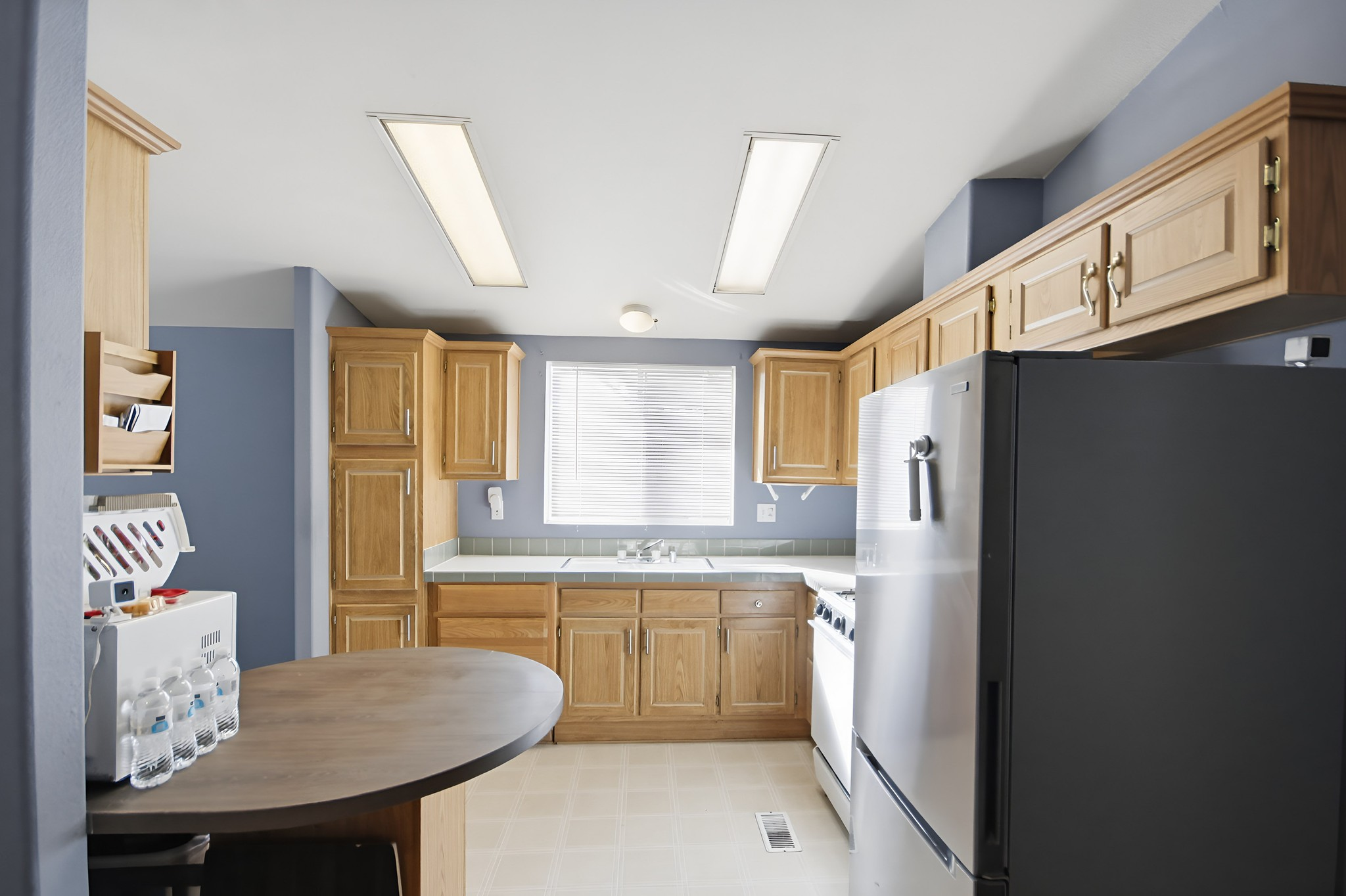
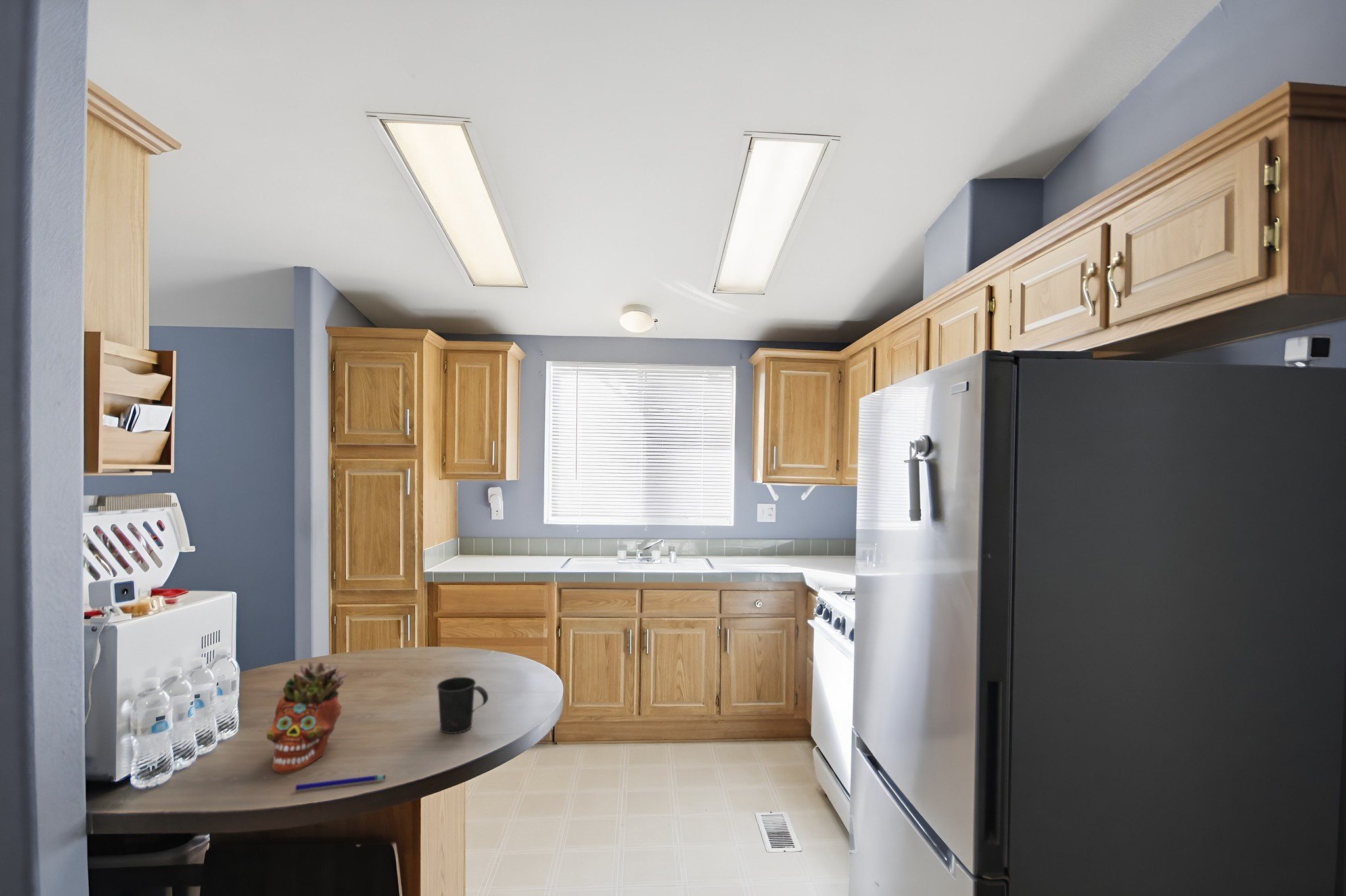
+ mug [436,677,489,734]
+ succulent planter [266,660,348,774]
+ pen [294,774,386,791]
